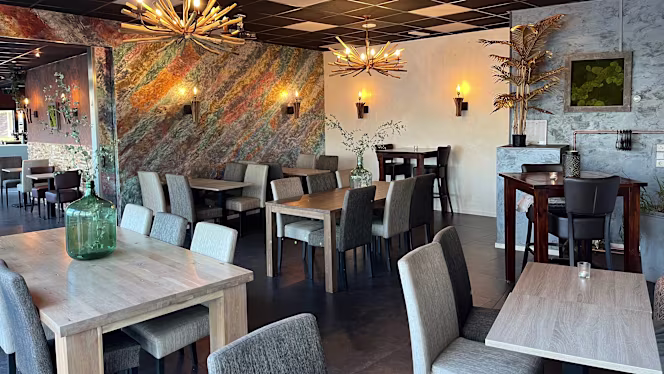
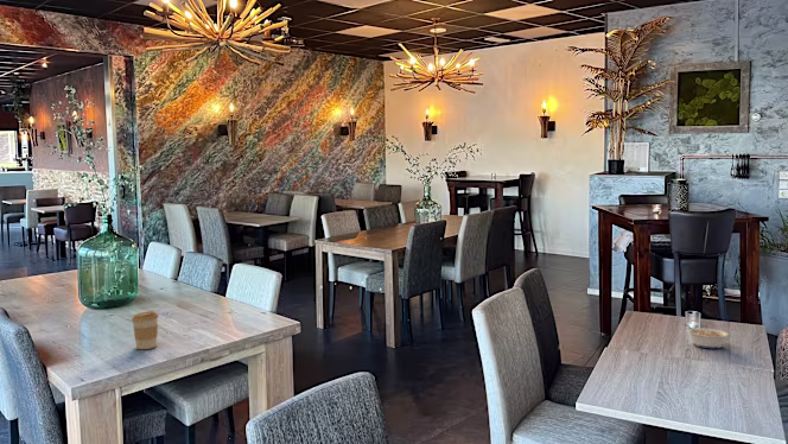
+ coffee cup [131,310,160,350]
+ legume [682,323,730,349]
